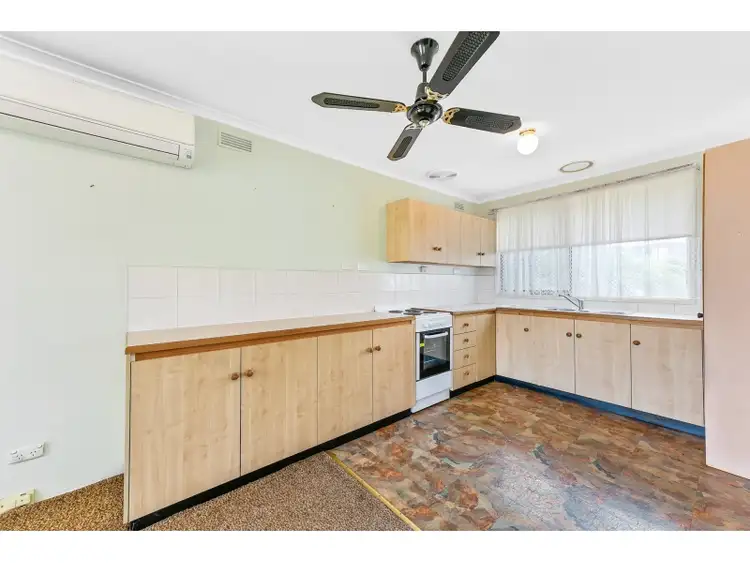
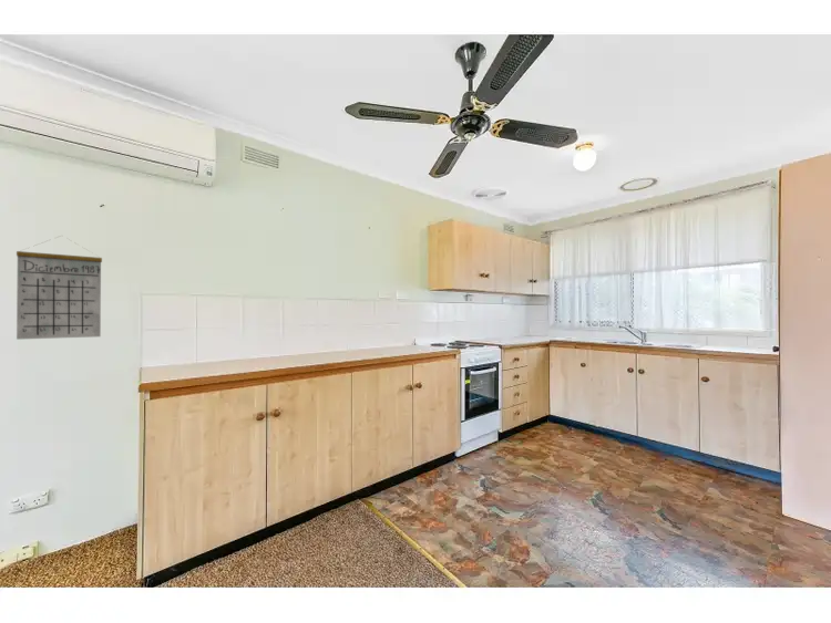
+ calendar [16,235,103,341]
